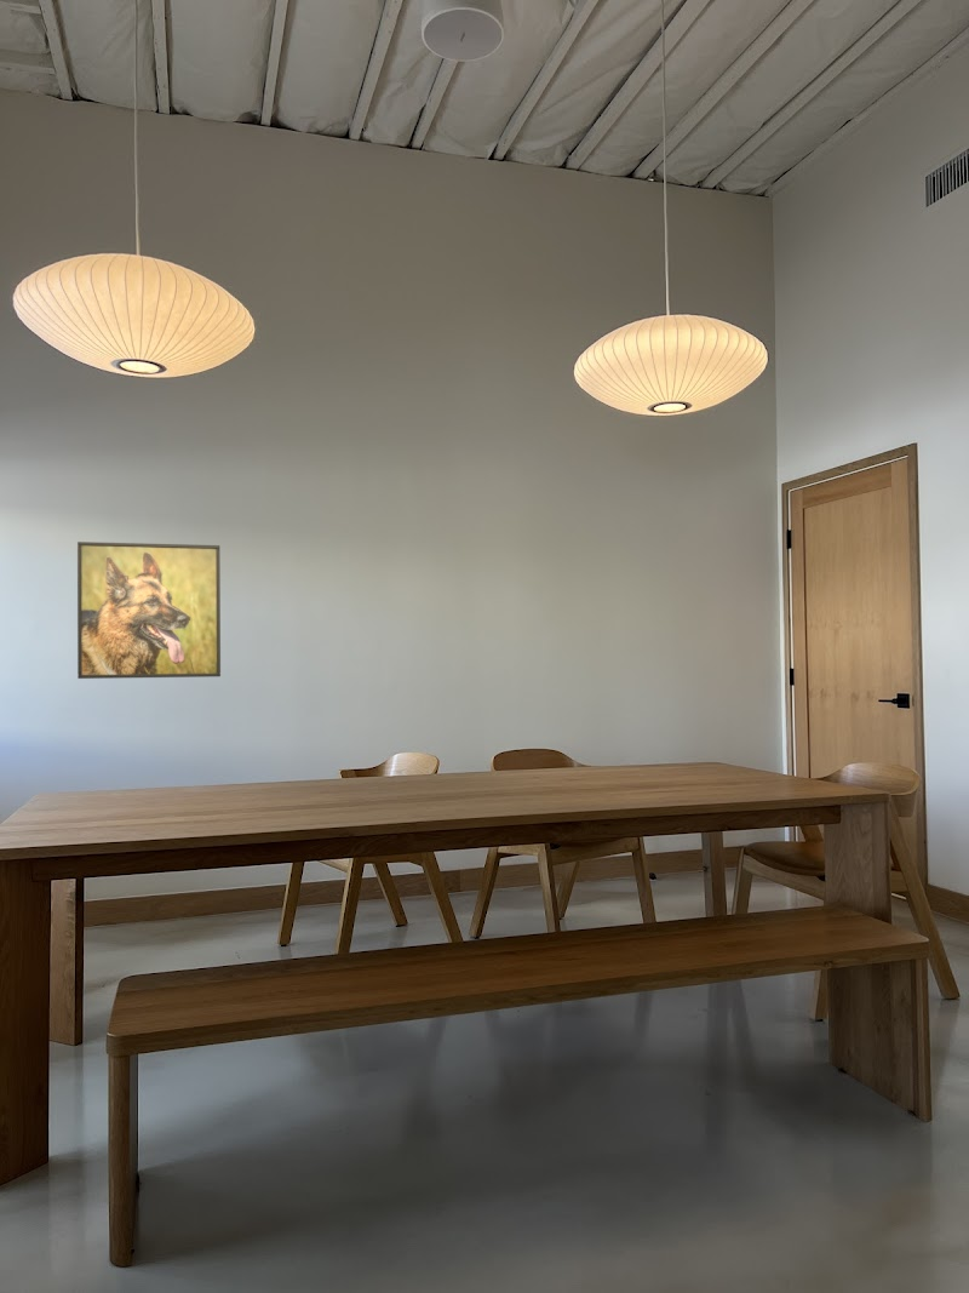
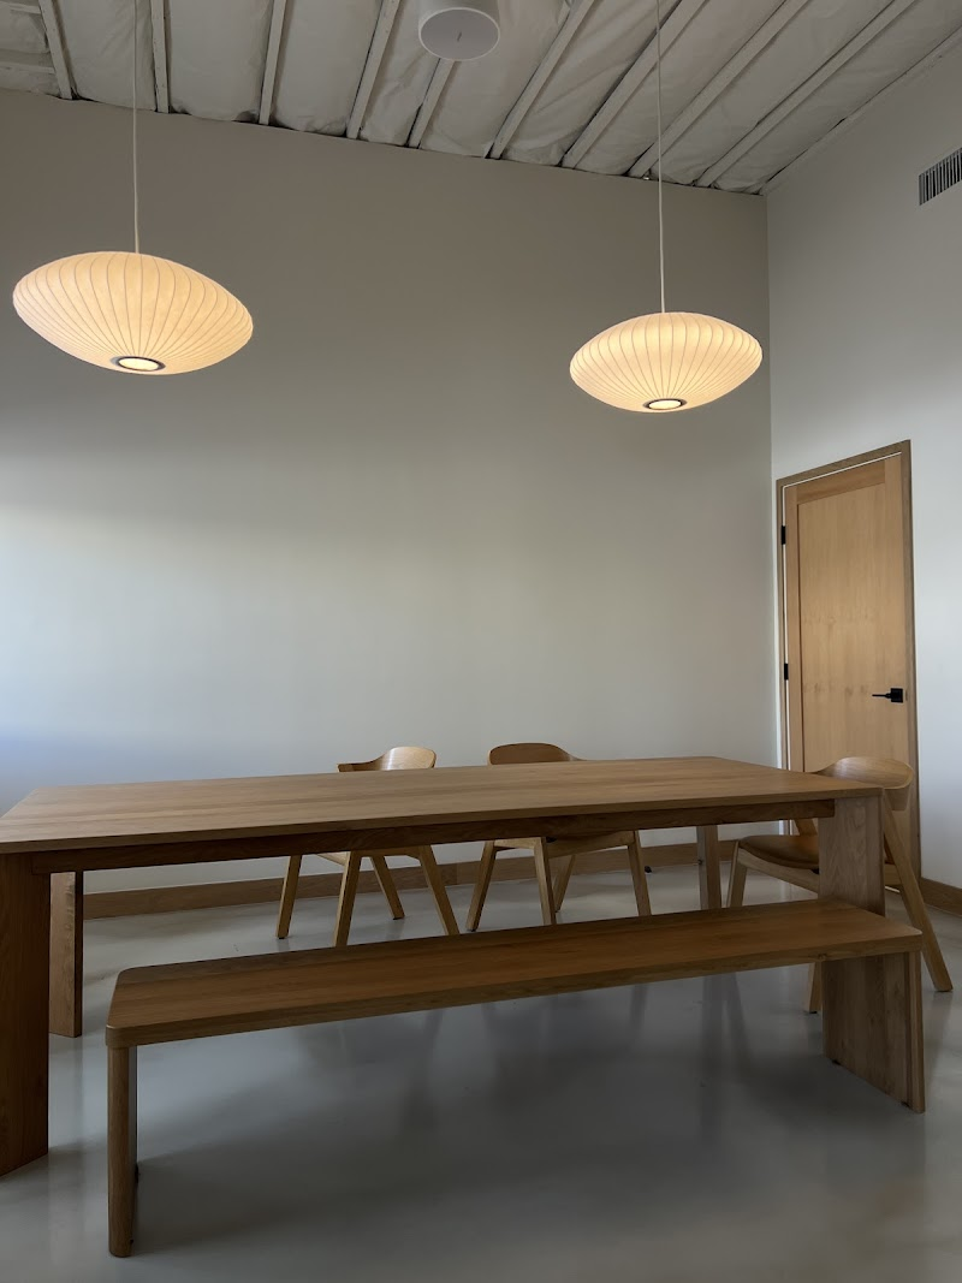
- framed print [76,540,222,680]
